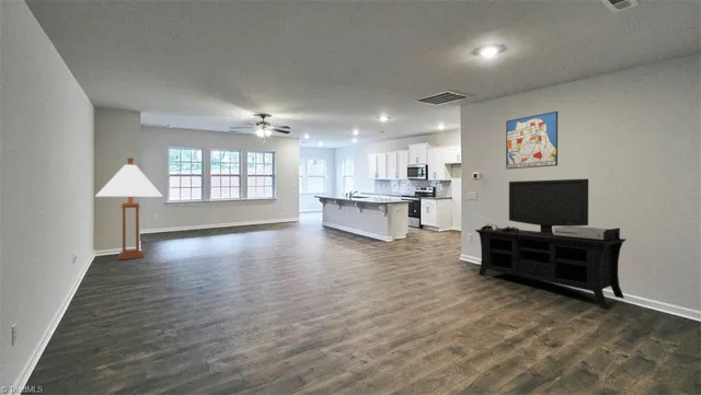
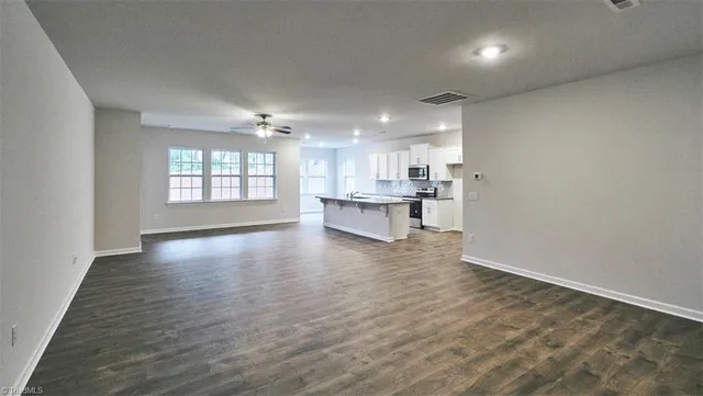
- wall art [505,111,559,171]
- lamp [94,156,163,260]
- media console [473,177,627,306]
